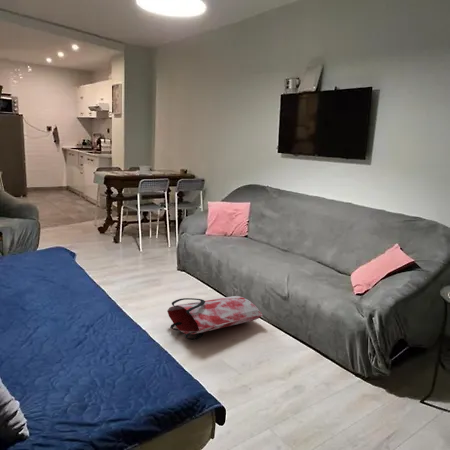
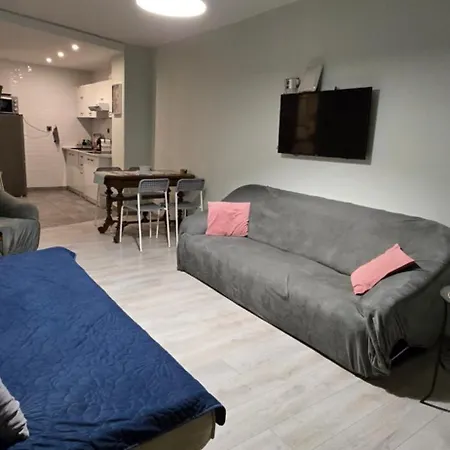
- bag [166,295,264,341]
